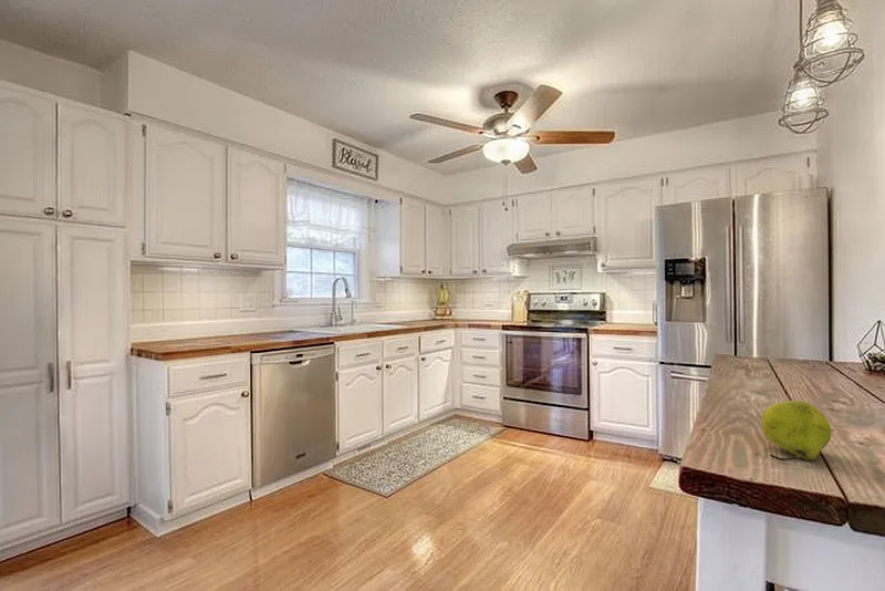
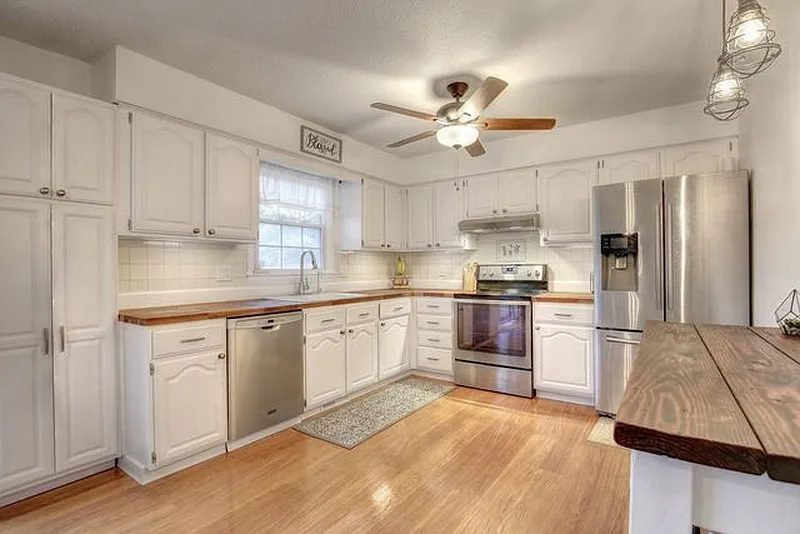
- fruit [760,400,832,462]
